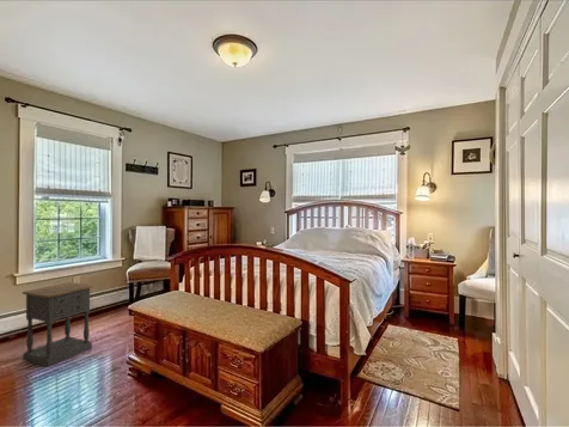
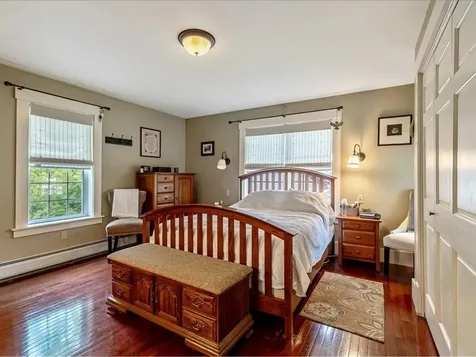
- nightstand [22,281,94,367]
